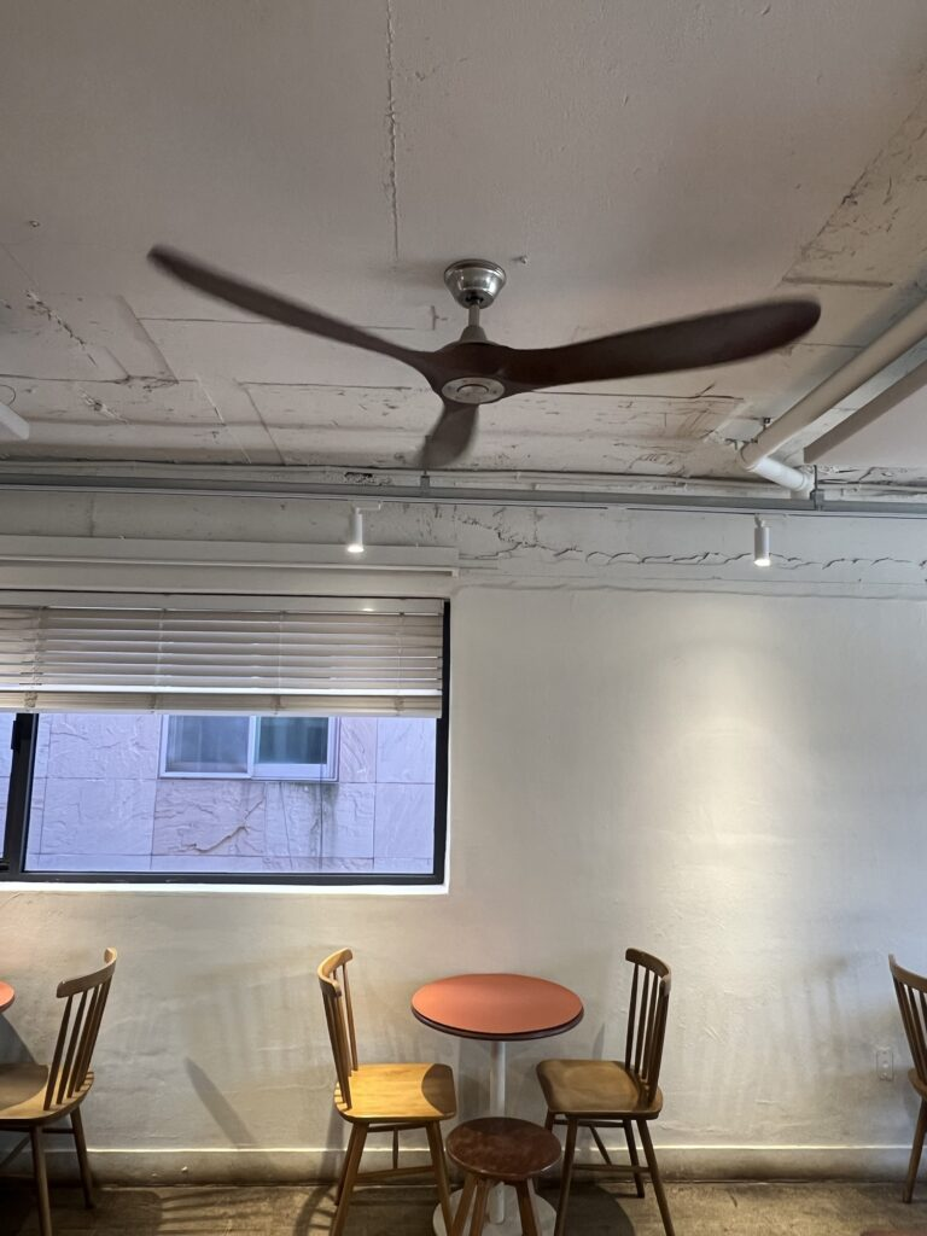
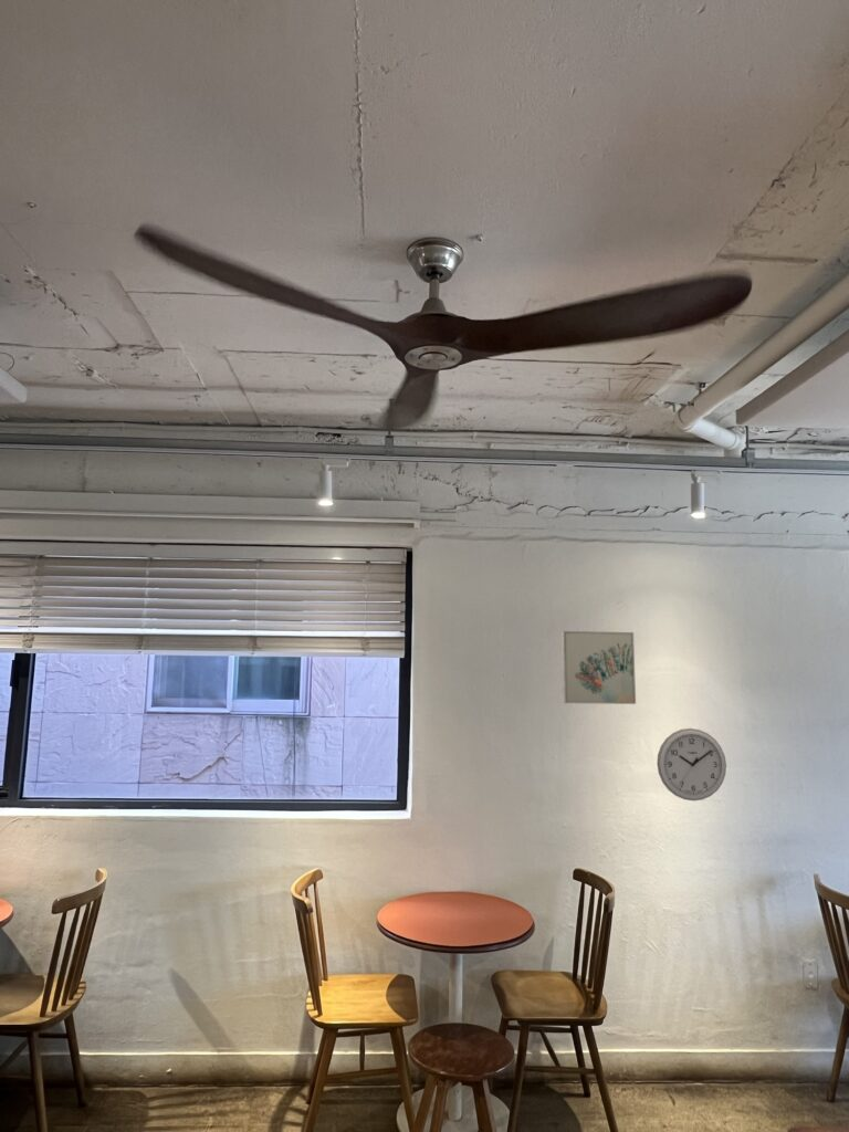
+ wall art [560,630,637,705]
+ wall clock [656,727,727,801]
